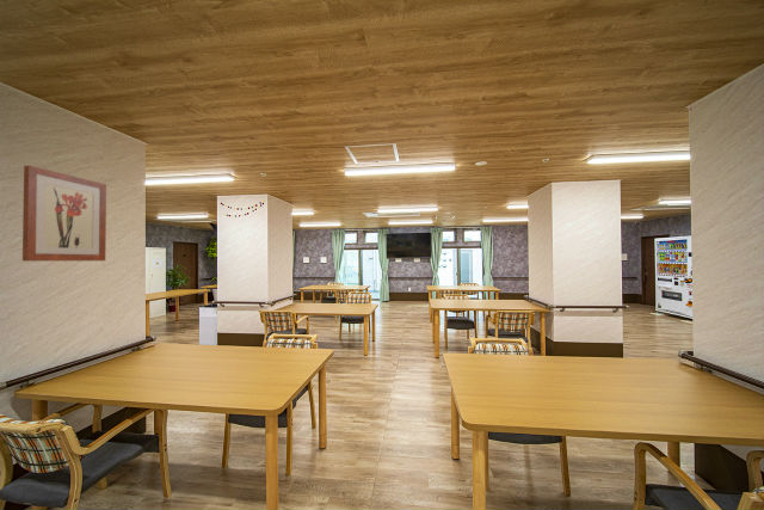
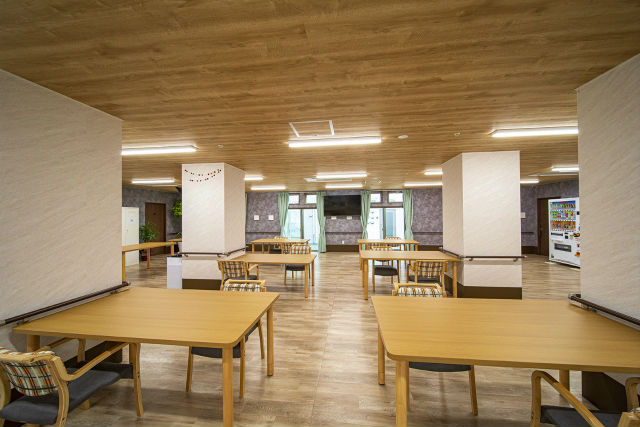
- wall art [21,165,107,263]
